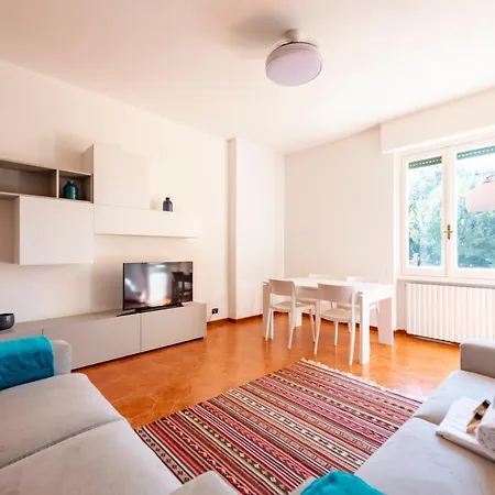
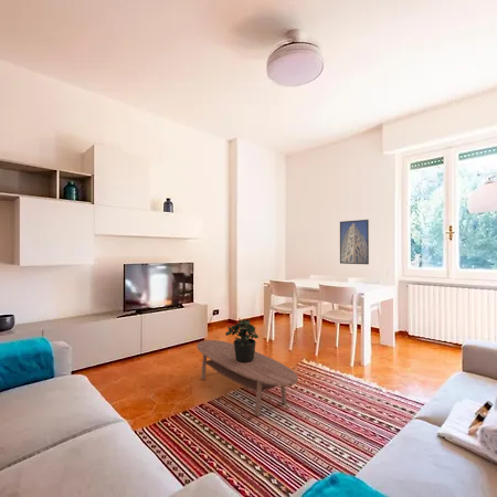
+ potted plant [224,317,260,363]
+ coffee table [197,339,299,417]
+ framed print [339,219,370,265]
